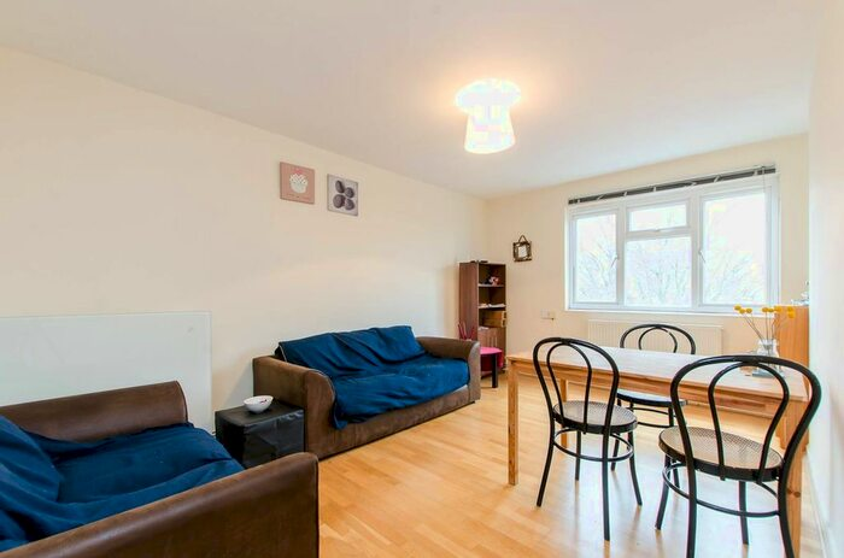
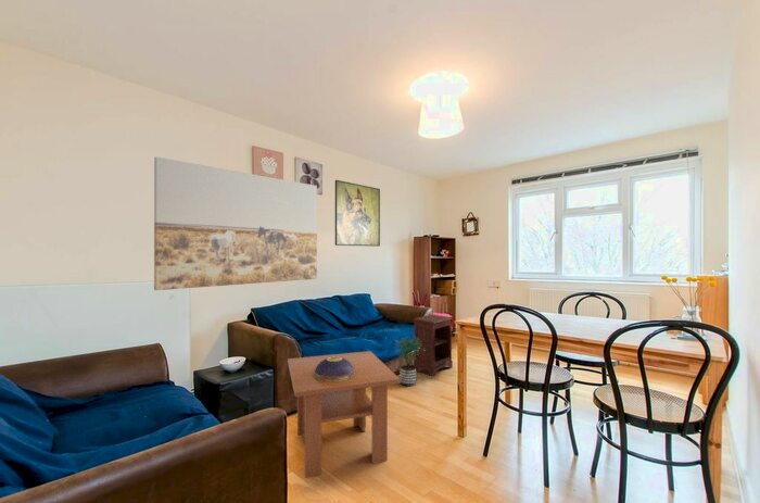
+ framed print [334,179,381,248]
+ potted plant [393,336,426,388]
+ wall art [153,155,318,291]
+ nightstand [411,313,454,377]
+ coffee table [287,350,401,479]
+ decorative bowl [314,356,355,381]
